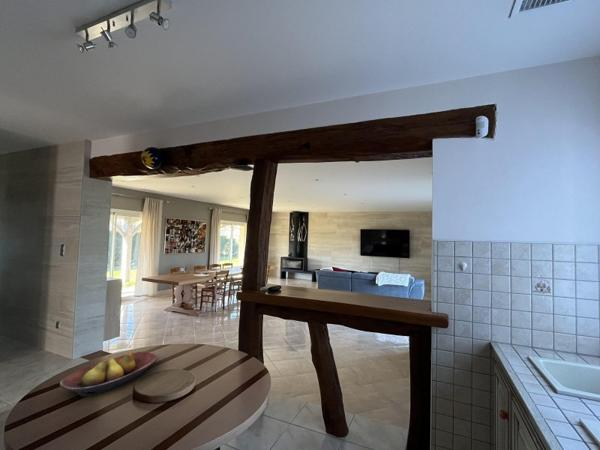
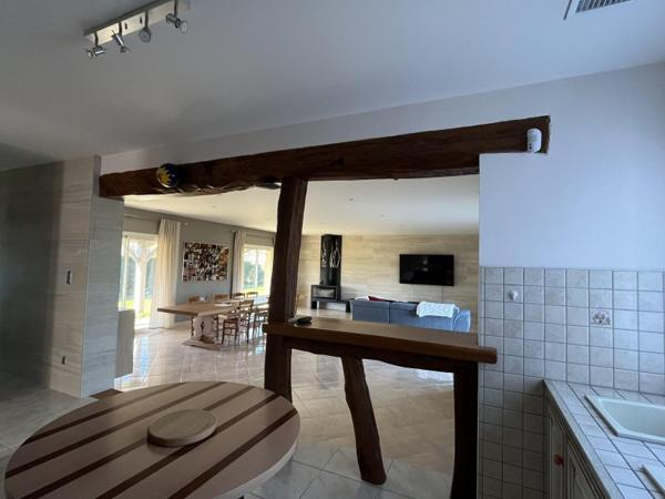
- fruit bowl [59,351,158,397]
